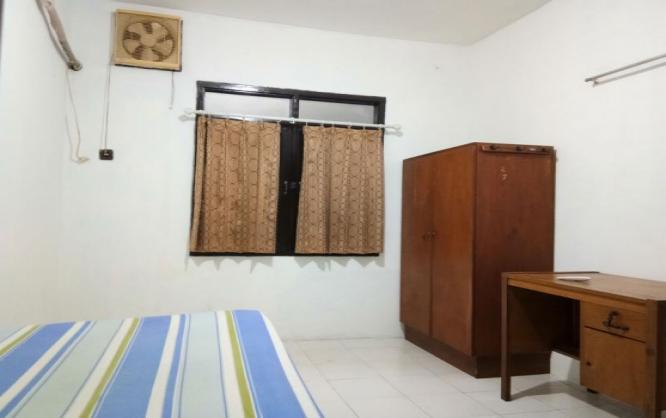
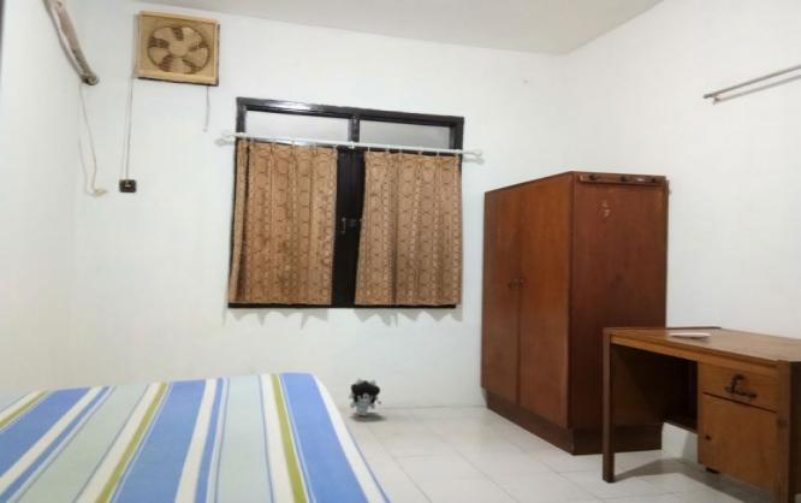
+ plush toy [348,377,382,418]
